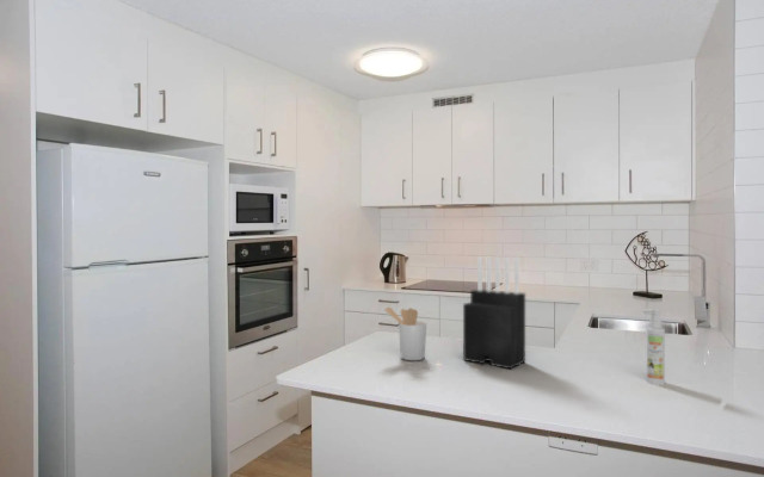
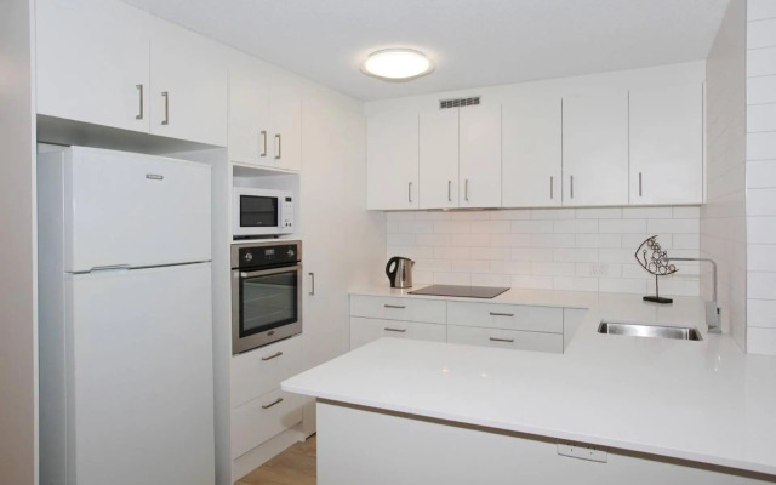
- utensil holder [384,306,427,361]
- spray bottle [642,308,666,386]
- knife block [462,255,526,370]
